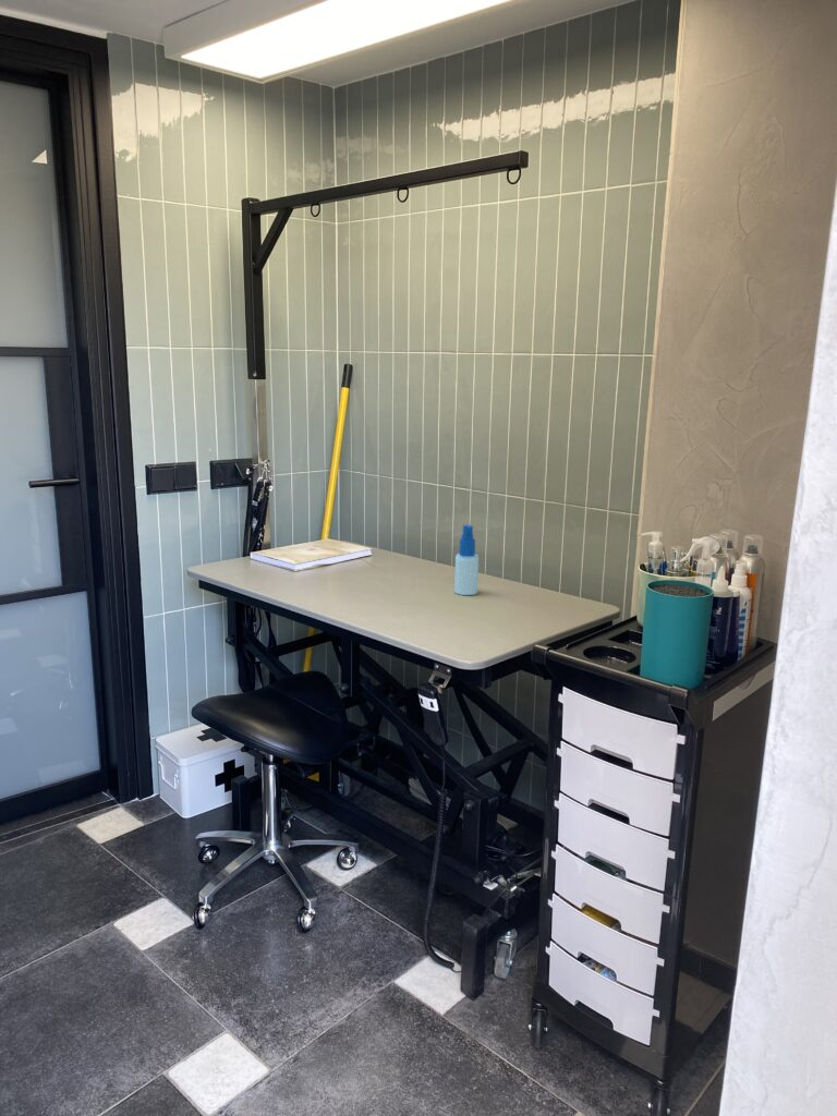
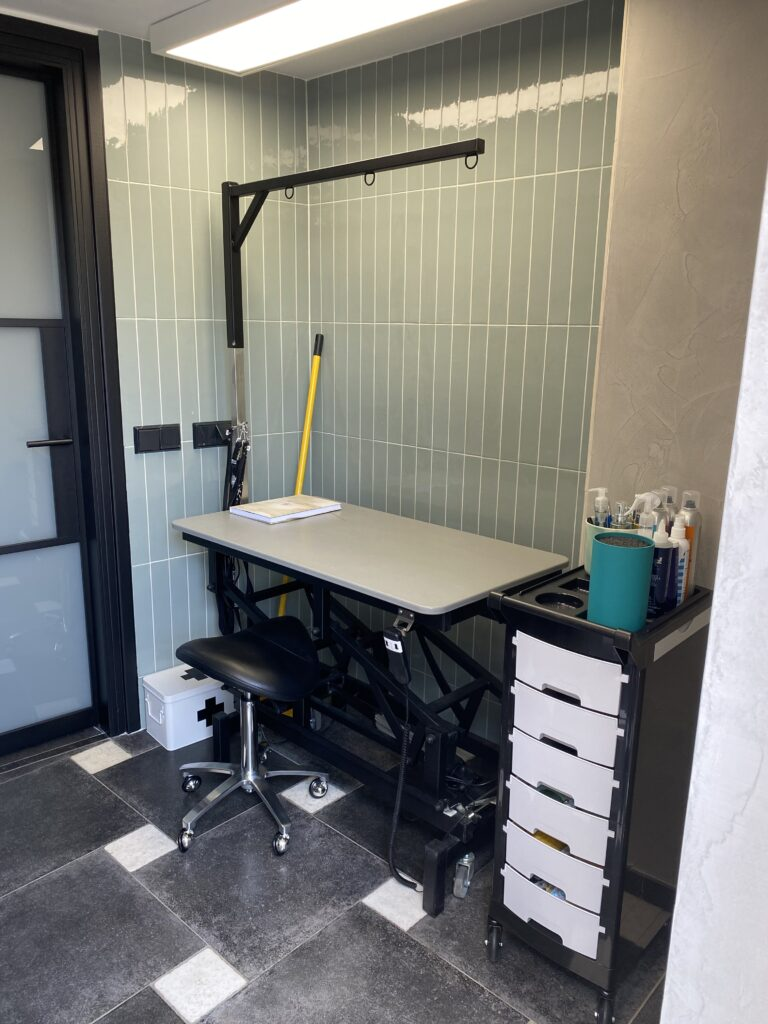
- spray bottle [453,524,480,596]
